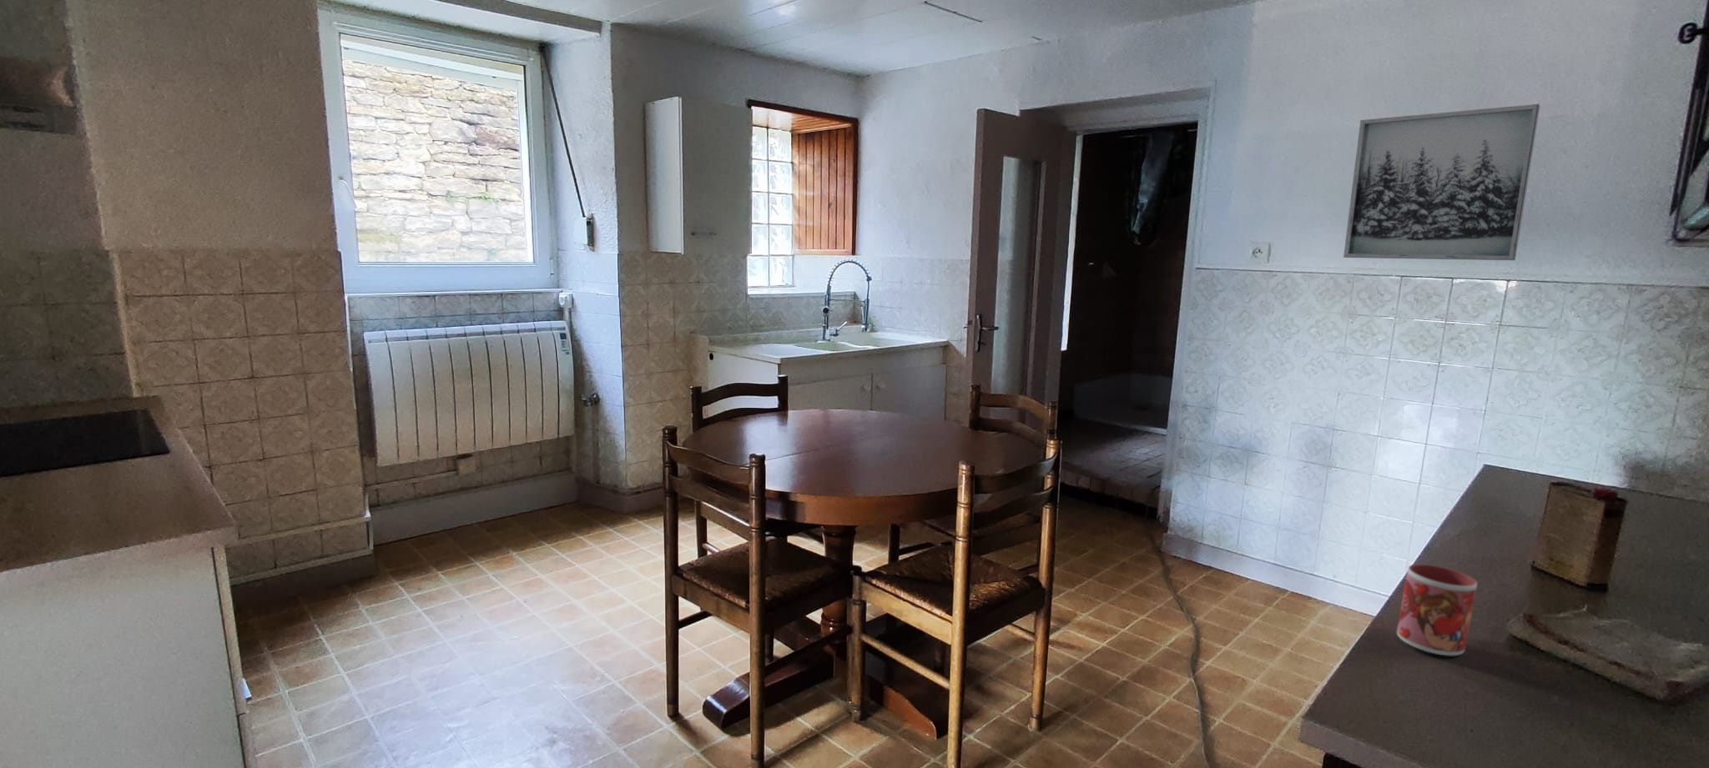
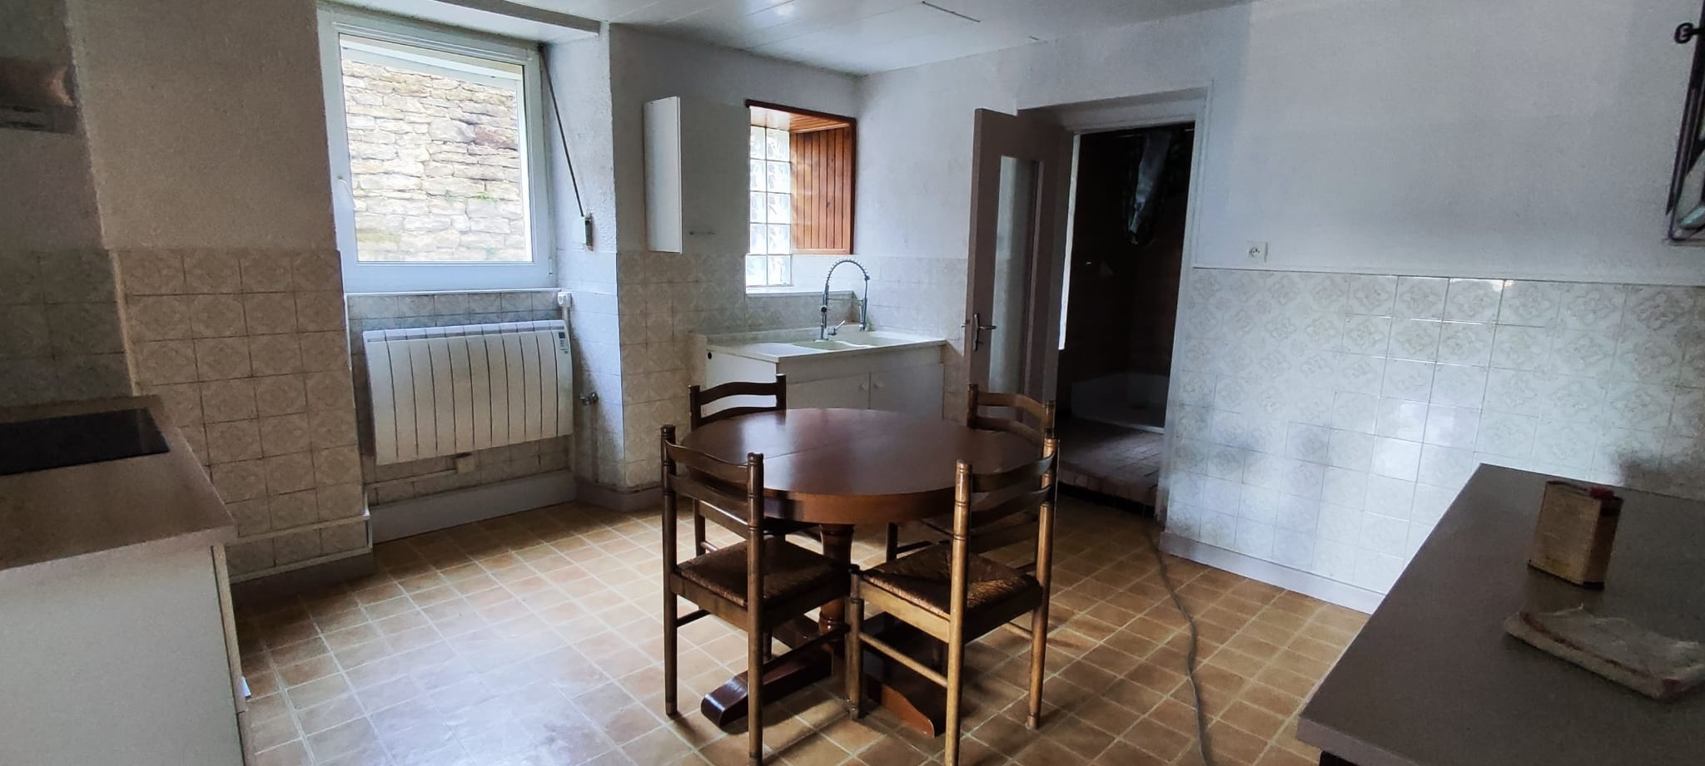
- mug [1396,563,1478,656]
- wall art [1343,103,1540,261]
